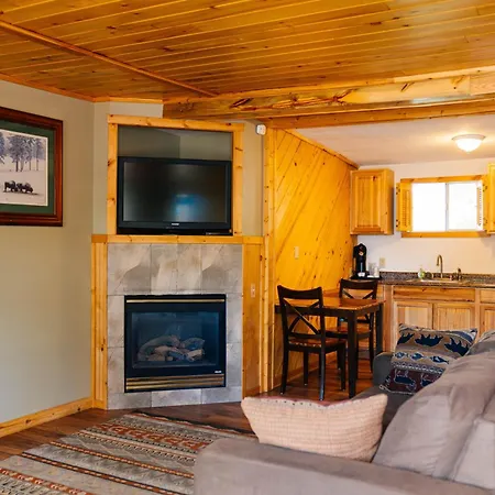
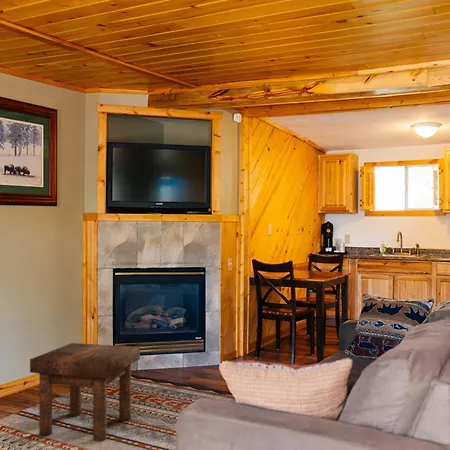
+ stool [29,342,141,442]
